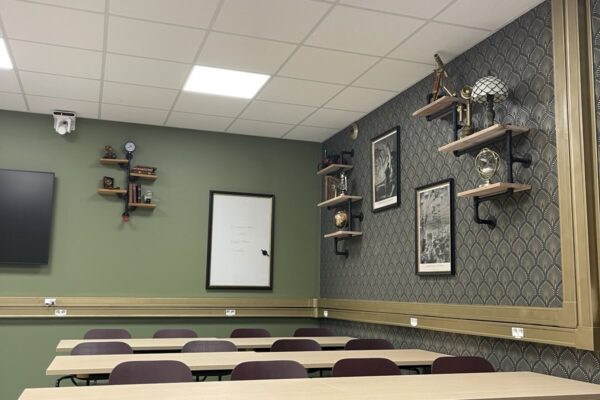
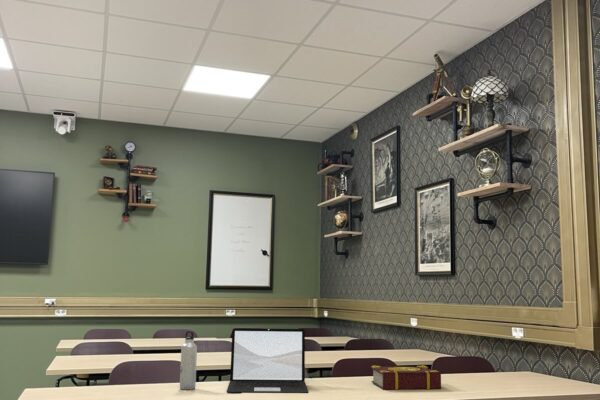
+ book [370,364,442,391]
+ laptop [226,327,309,394]
+ water bottle [179,330,198,391]
